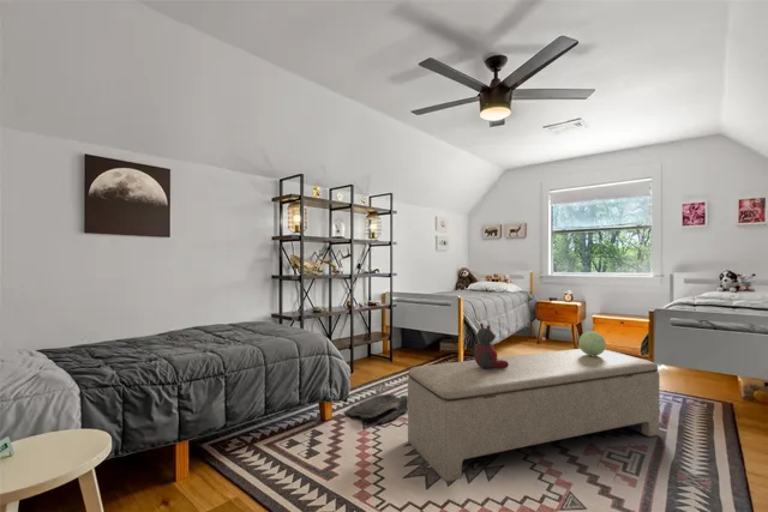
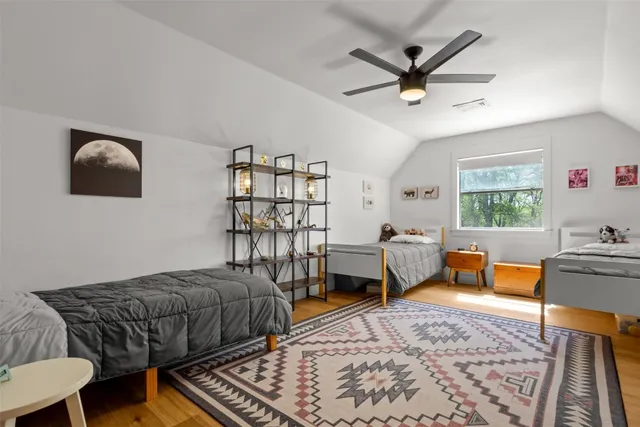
- bench [407,348,661,483]
- carved panel [343,393,408,426]
- plush toy [577,331,607,356]
- stuffed bear [473,323,509,368]
